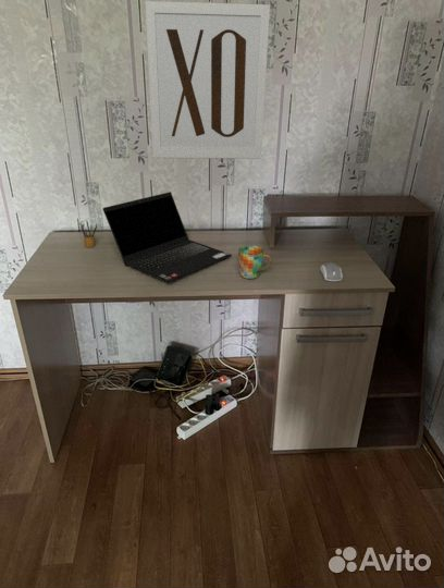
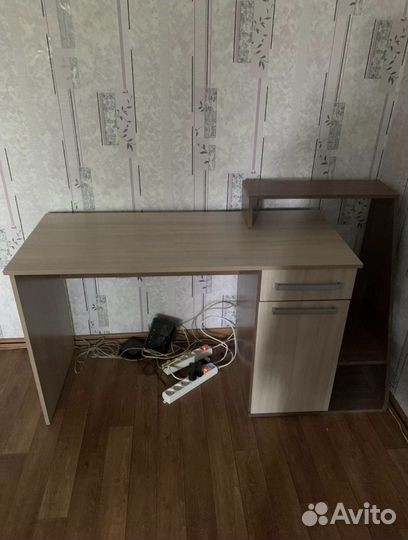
- mug [237,244,272,280]
- wall art [144,0,271,160]
- laptop computer [101,191,233,283]
- computer mouse [319,261,344,282]
- pencil box [78,220,99,248]
